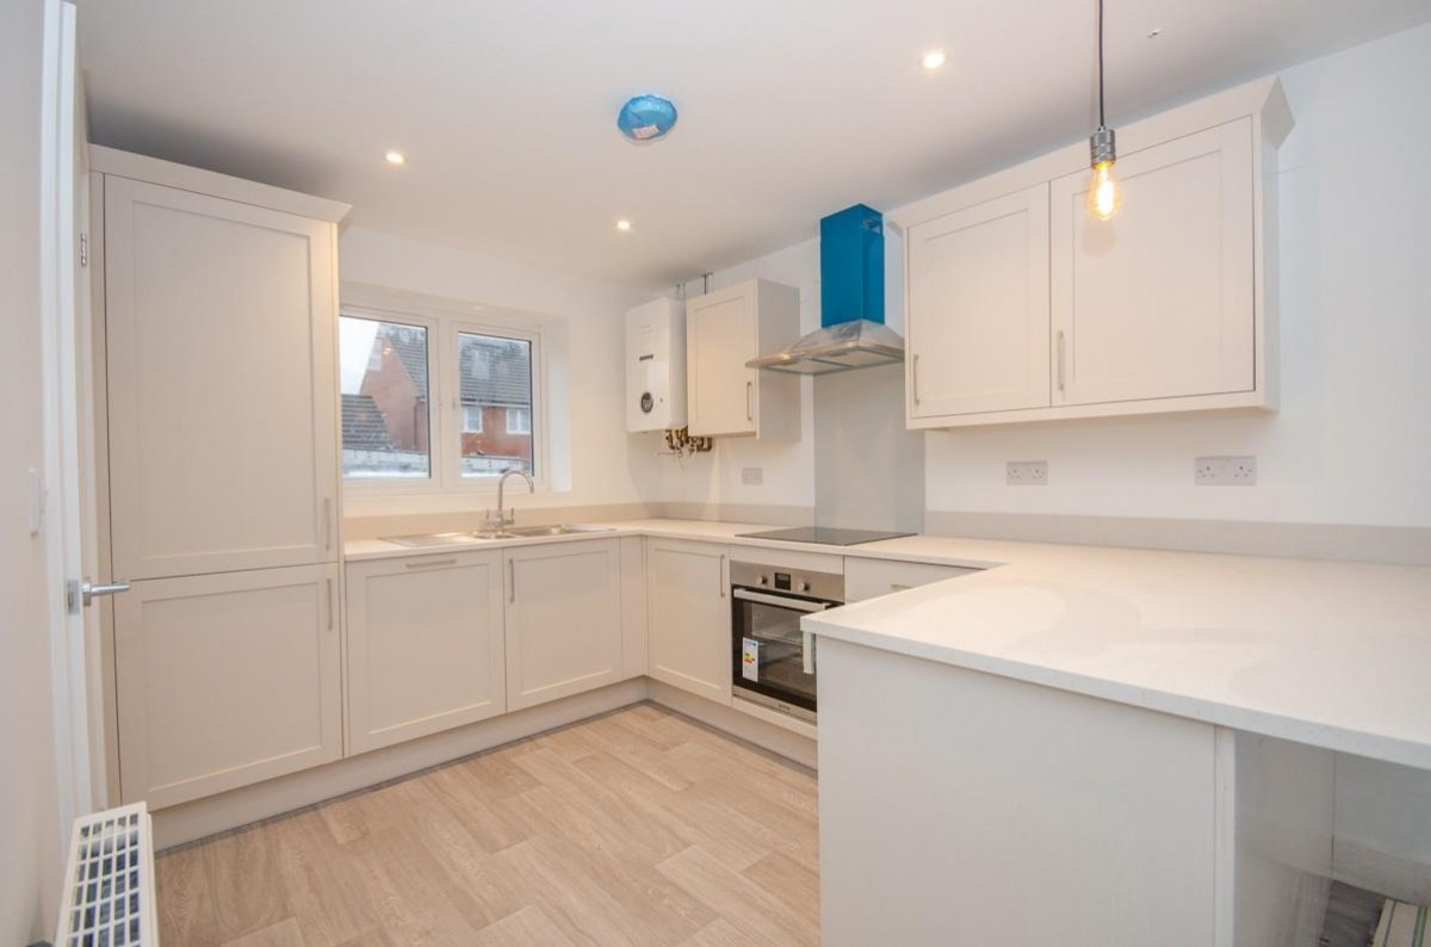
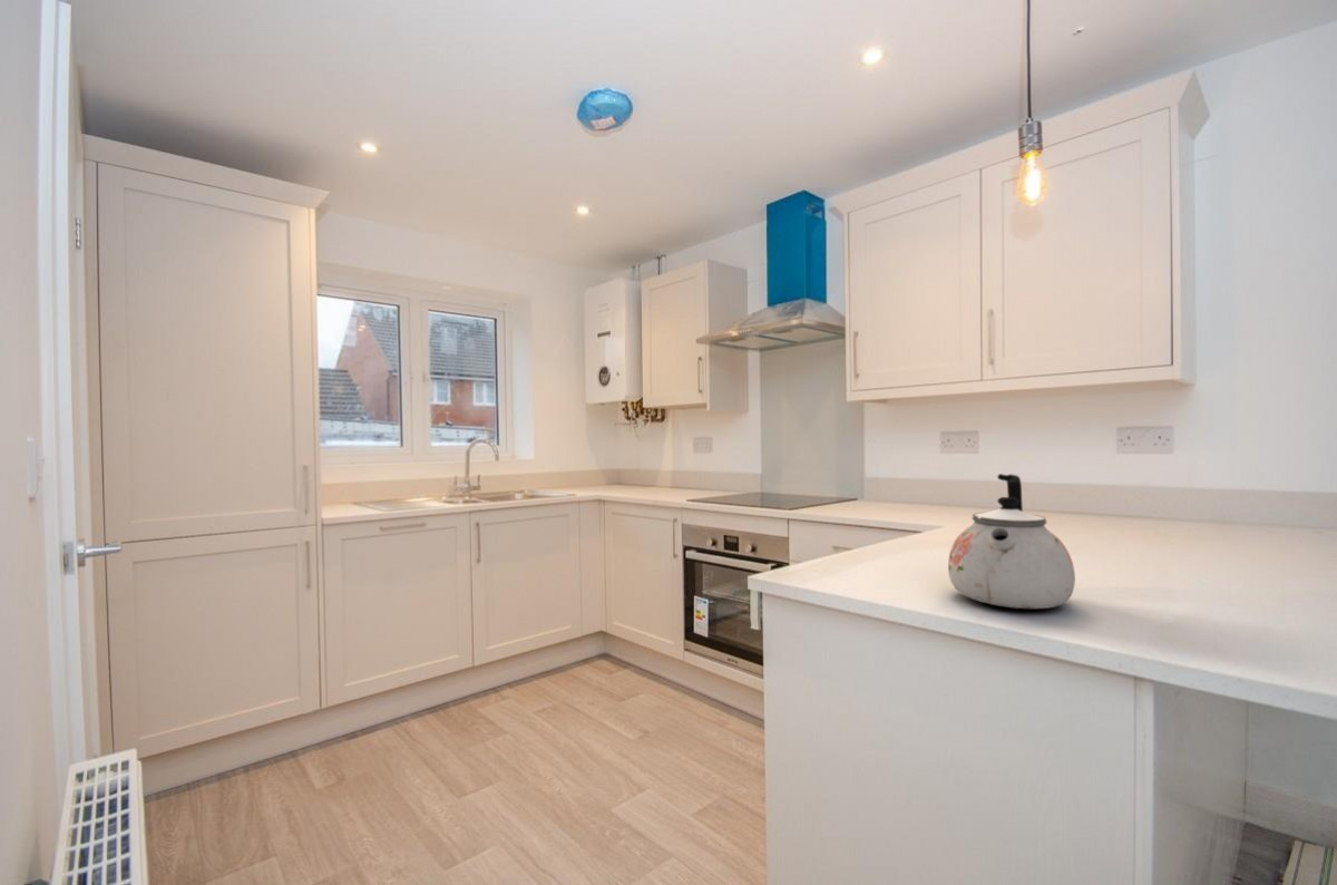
+ kettle [947,473,1076,610]
